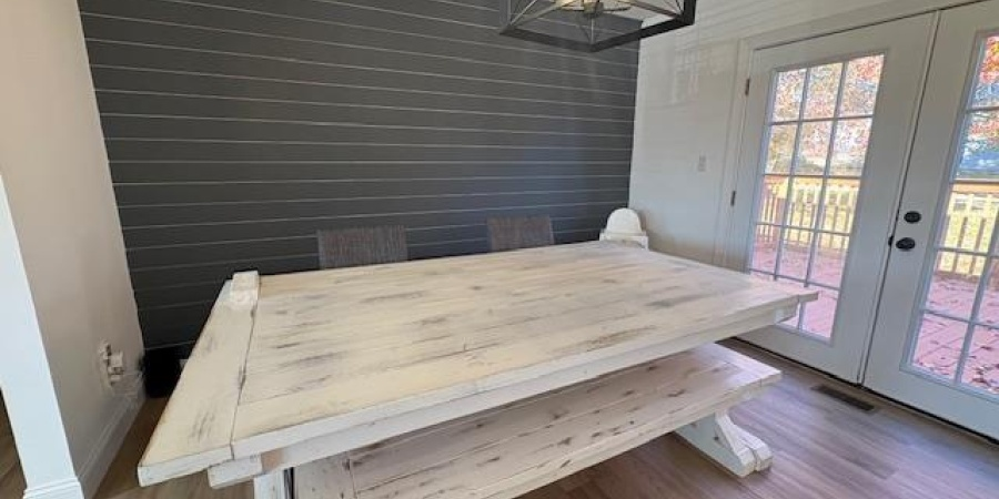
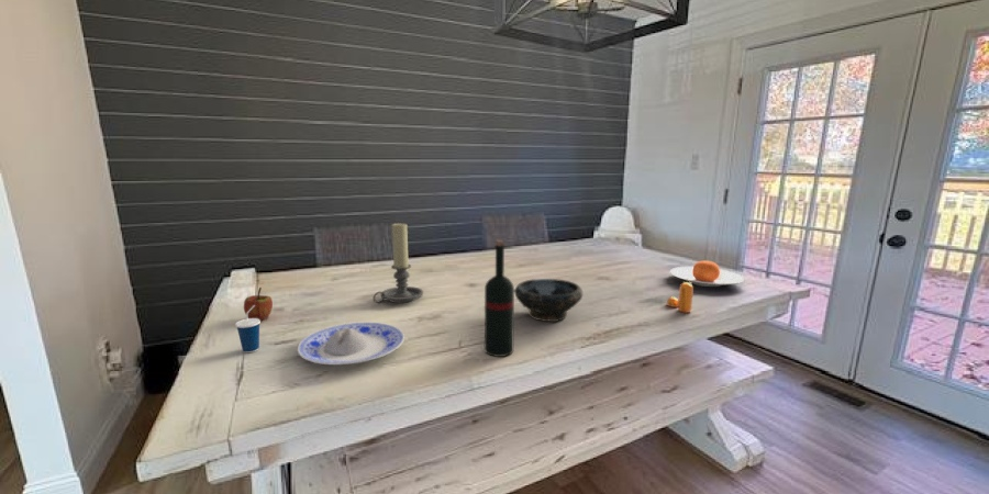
+ candle holder [373,222,424,304]
+ bowl [514,278,584,323]
+ apple [243,287,274,322]
+ pepper shaker [666,281,694,314]
+ plate [297,322,405,366]
+ cup [234,305,262,353]
+ plate [669,259,745,288]
+ wine bottle [484,239,515,358]
